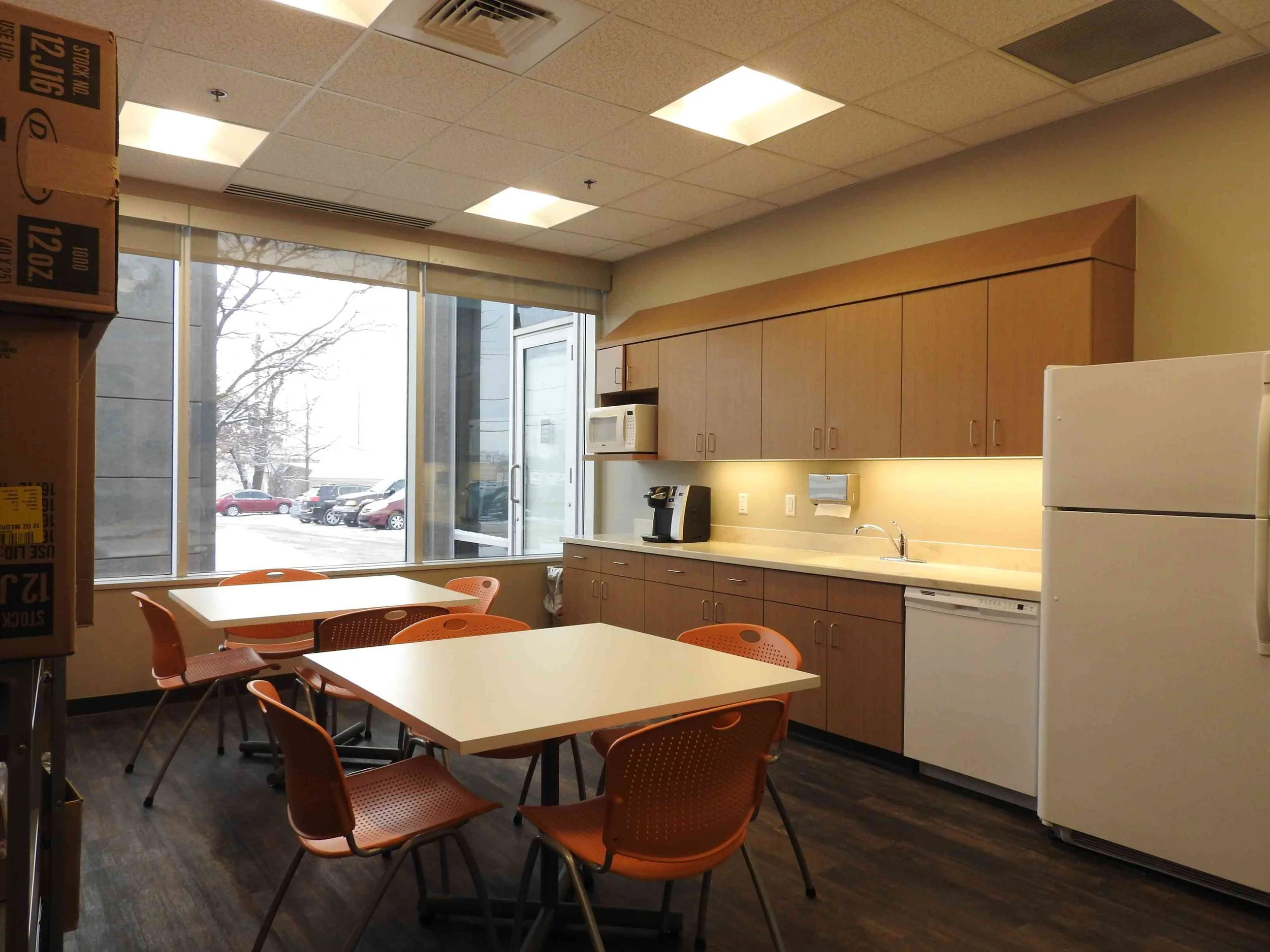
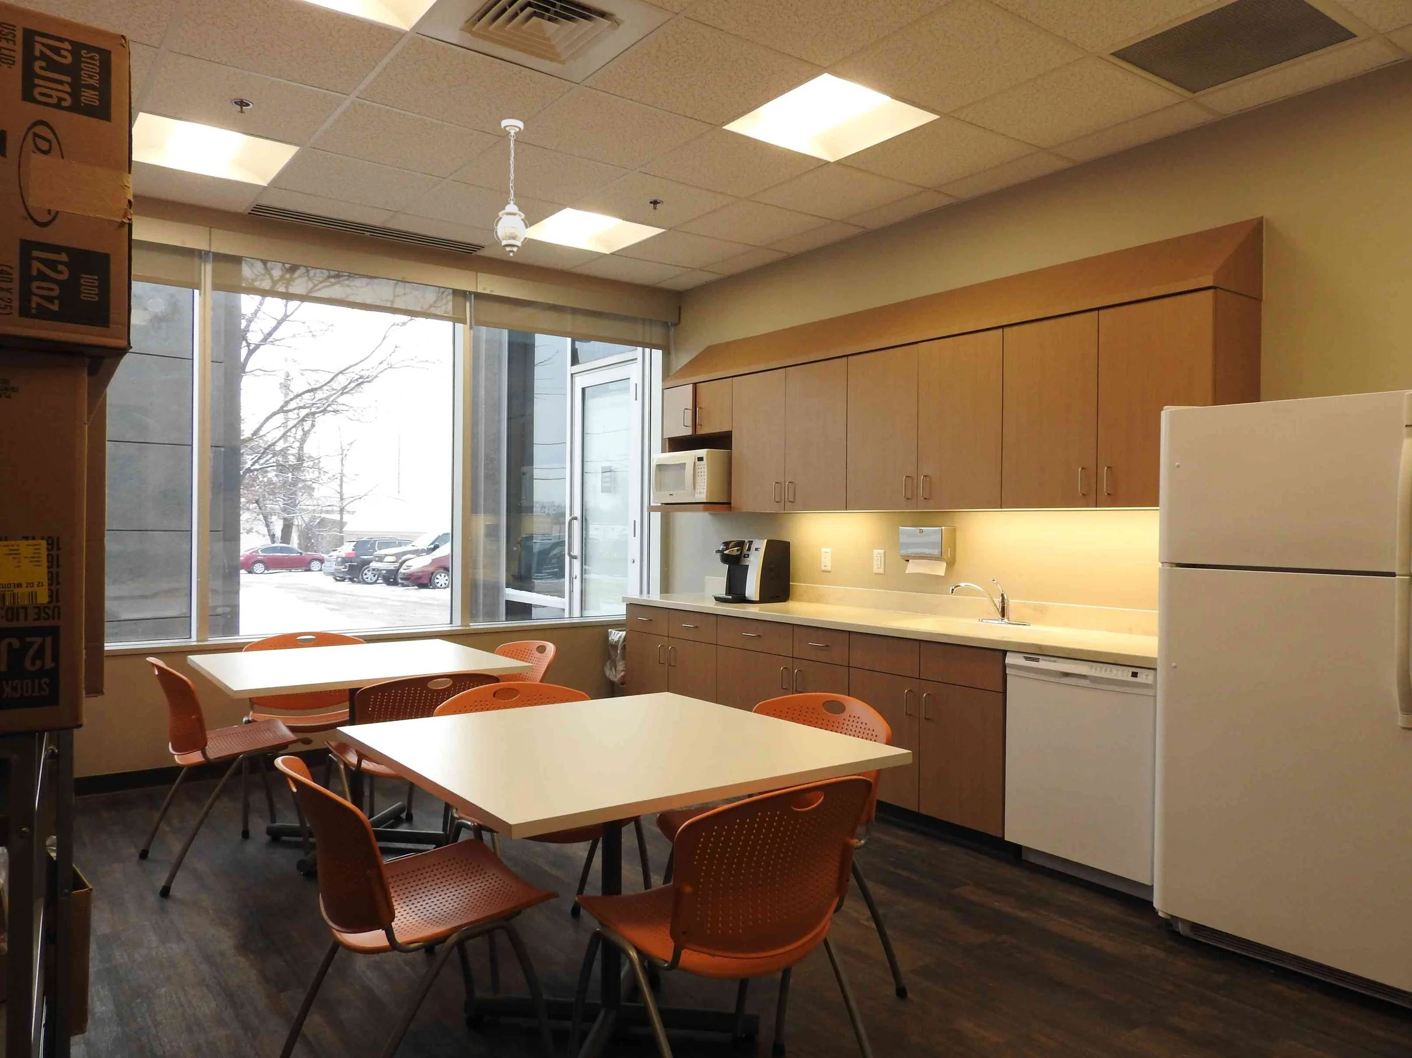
+ pendant light [494,119,529,257]
